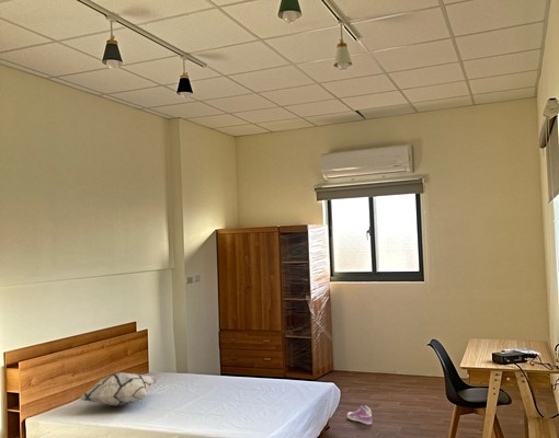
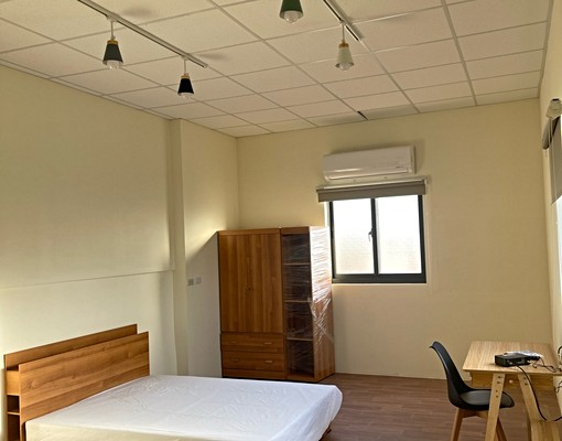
- sneaker [346,403,373,426]
- decorative pillow [79,371,159,407]
